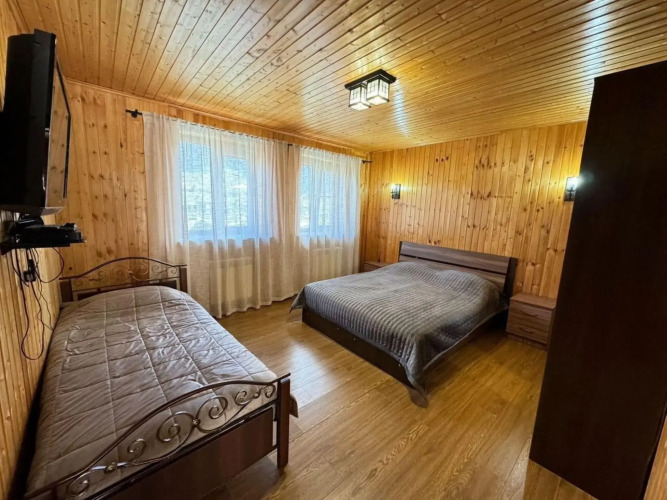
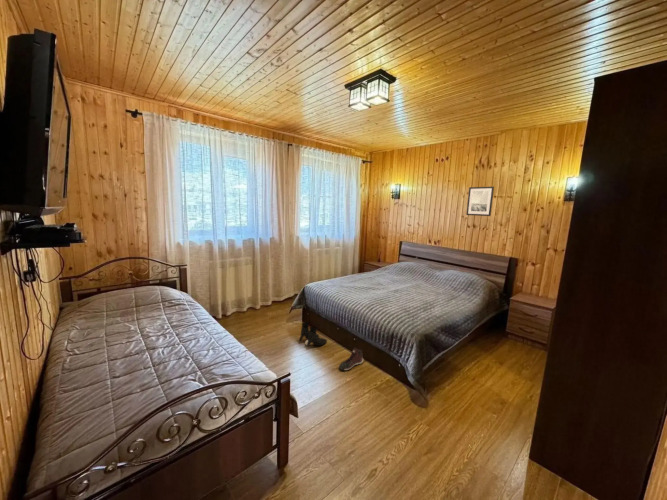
+ sneaker [338,347,364,371]
+ boots [298,321,328,347]
+ wall art [465,186,495,217]
